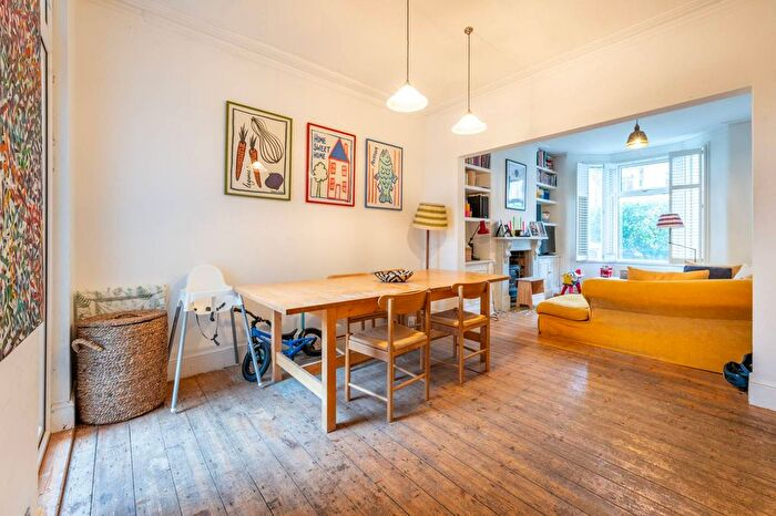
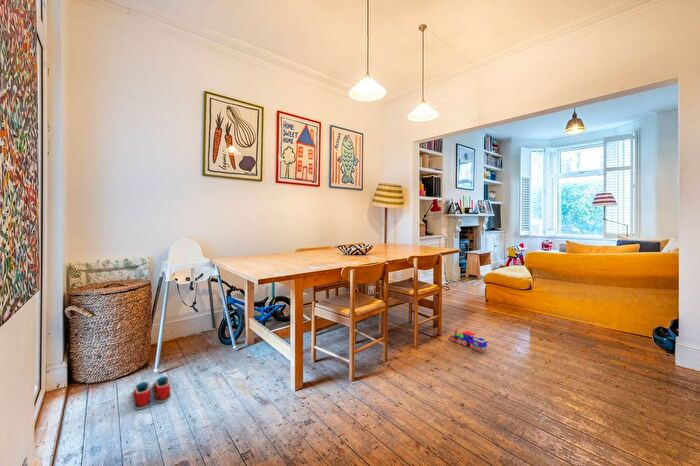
+ shoe [131,375,171,410]
+ toy train [448,328,489,353]
